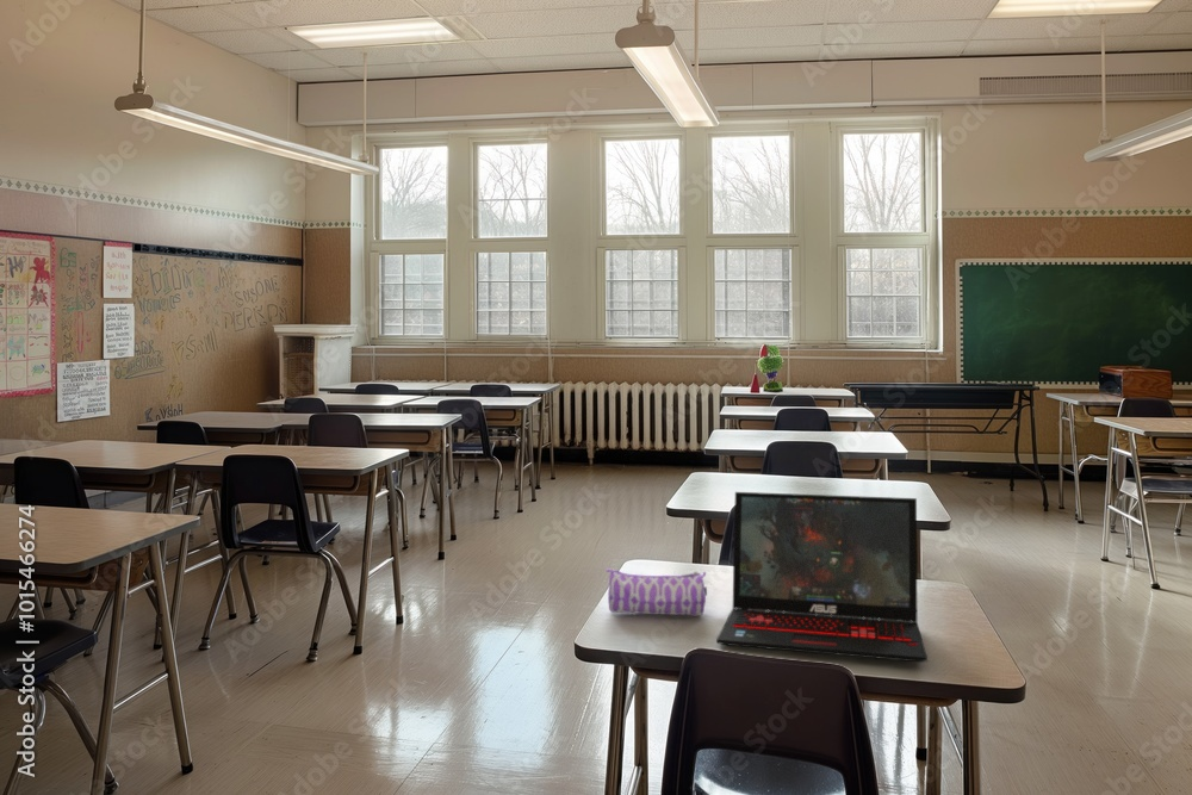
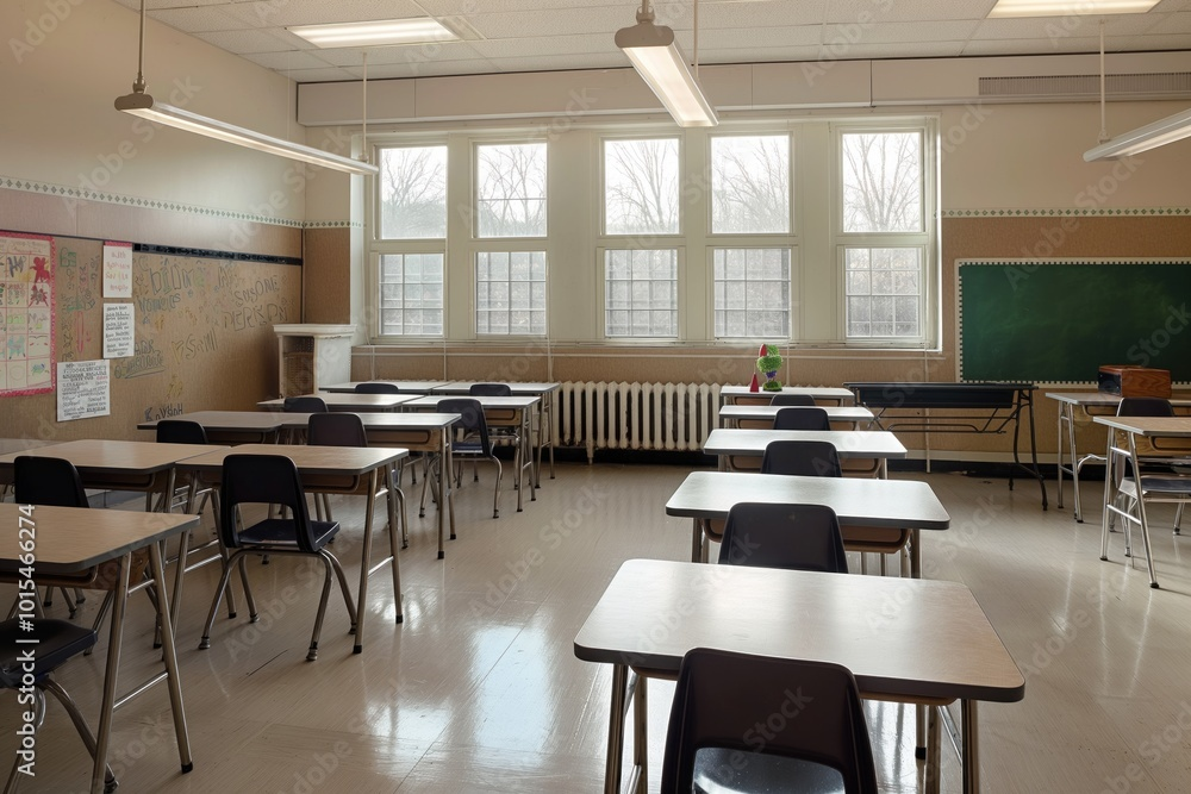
- laptop [715,491,929,663]
- pencil case [606,567,708,616]
